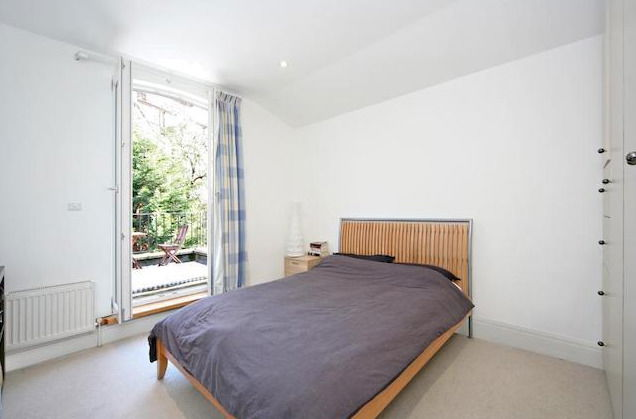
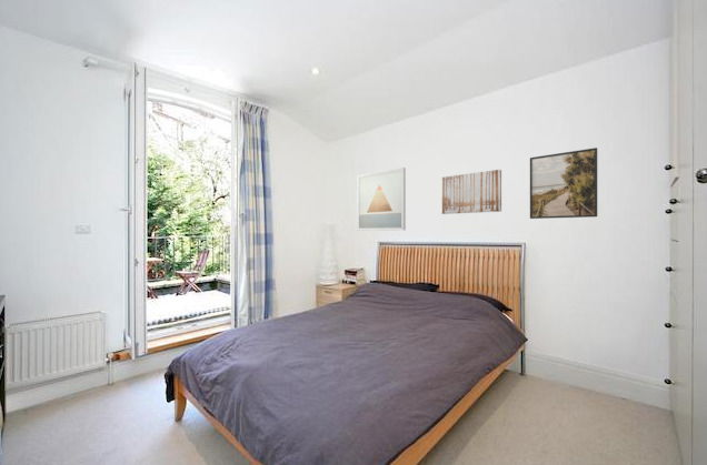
+ wall art [441,169,502,215]
+ wall art [357,166,407,232]
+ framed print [529,146,598,220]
